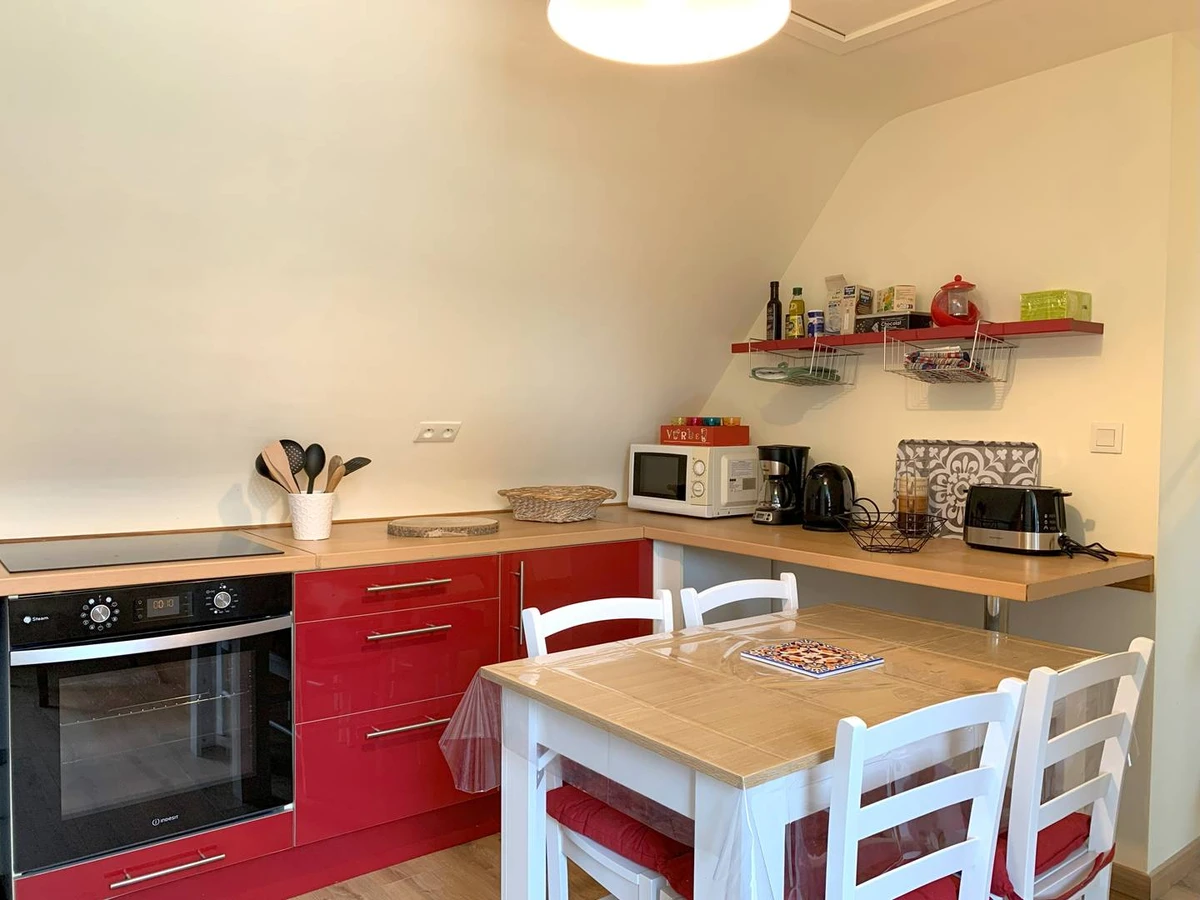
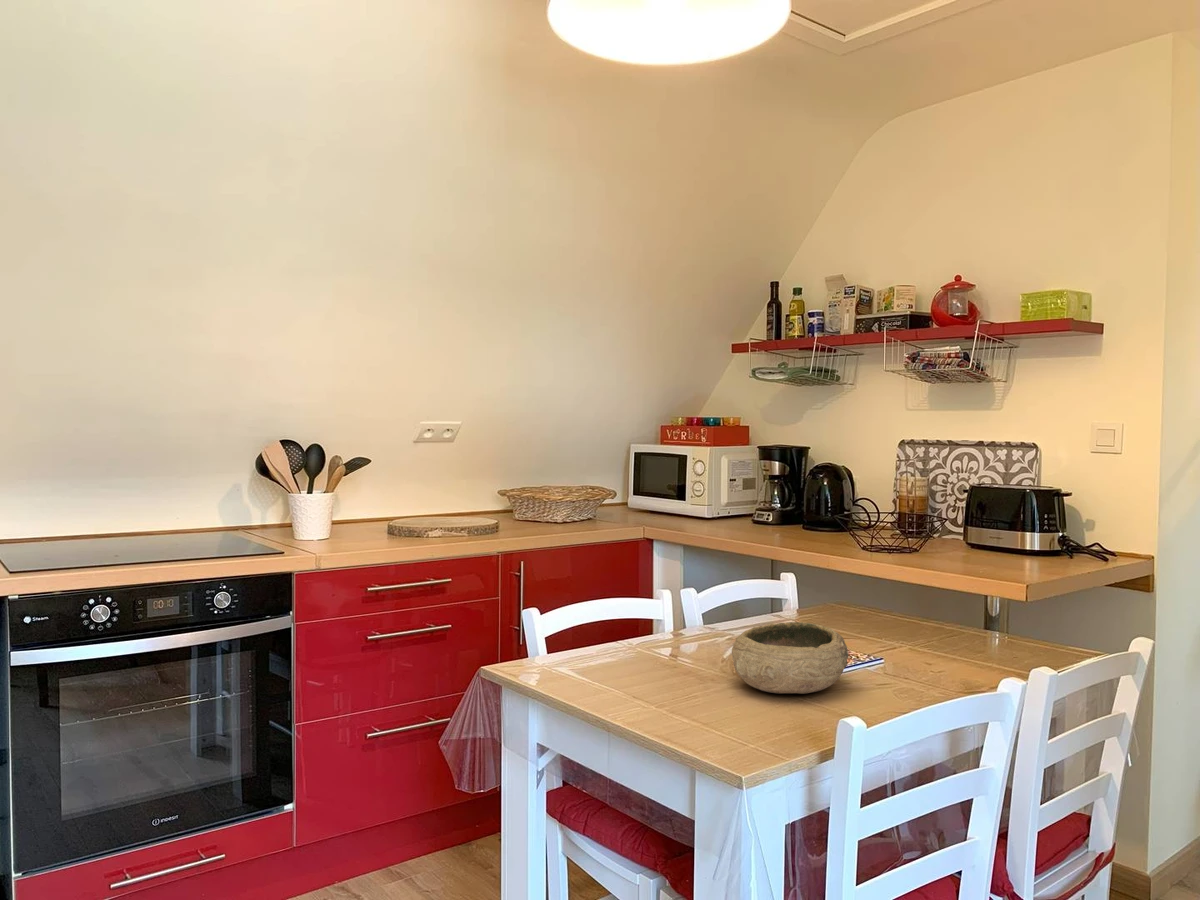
+ bowl [731,621,850,695]
